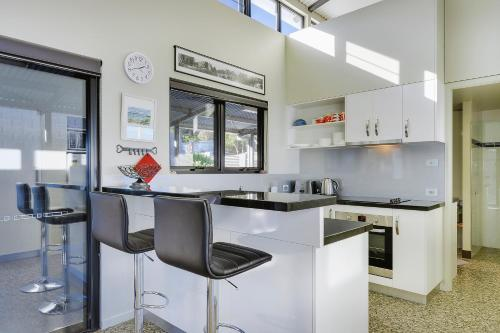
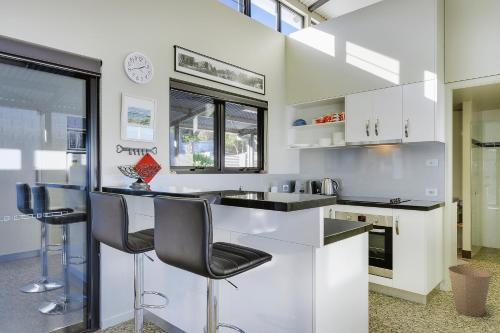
+ trash can [448,265,492,318]
